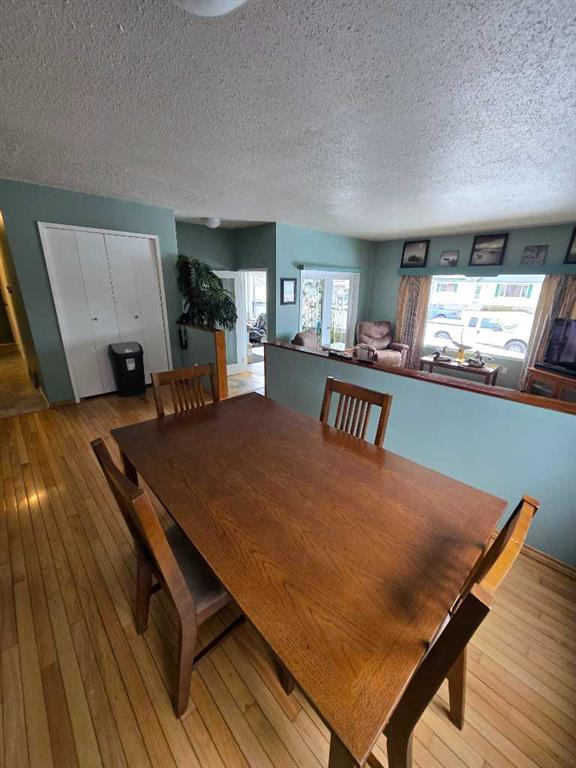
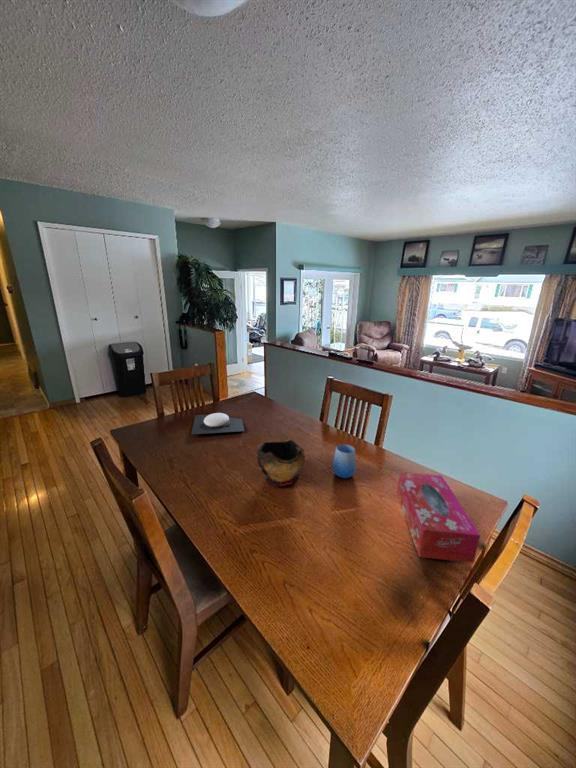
+ decorative bowl [256,439,306,487]
+ cup [332,443,357,479]
+ tissue box [396,471,481,564]
+ plate [190,412,245,435]
